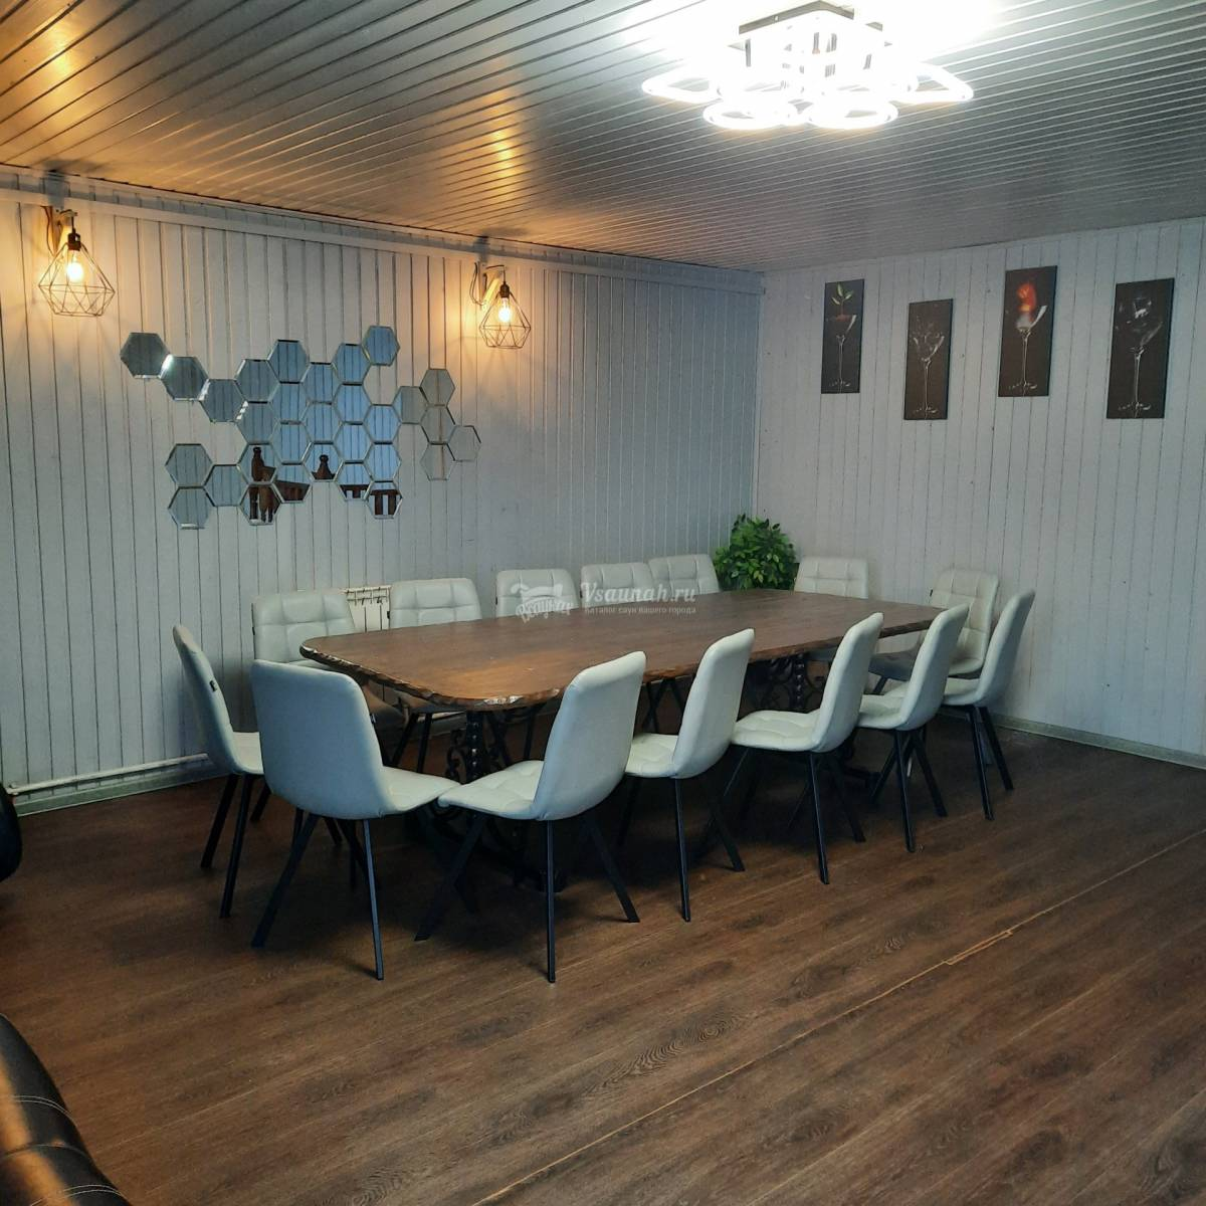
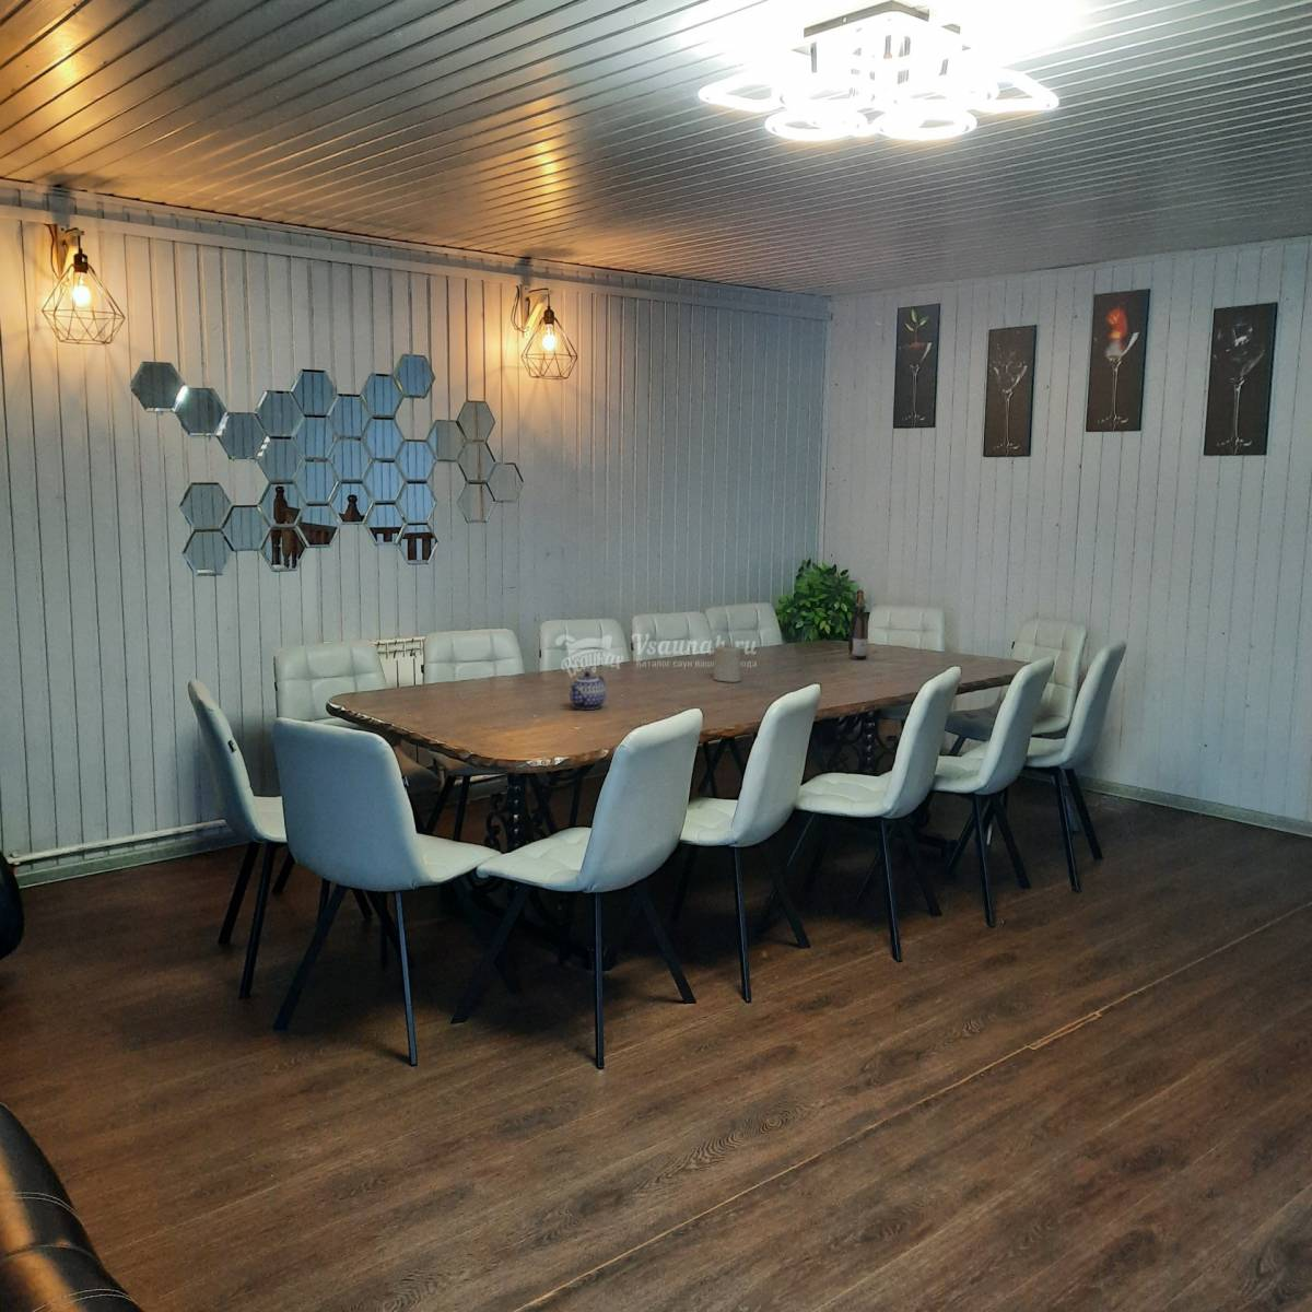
+ candle [712,639,743,684]
+ teapot [568,670,607,710]
+ wine bottle [847,589,869,661]
